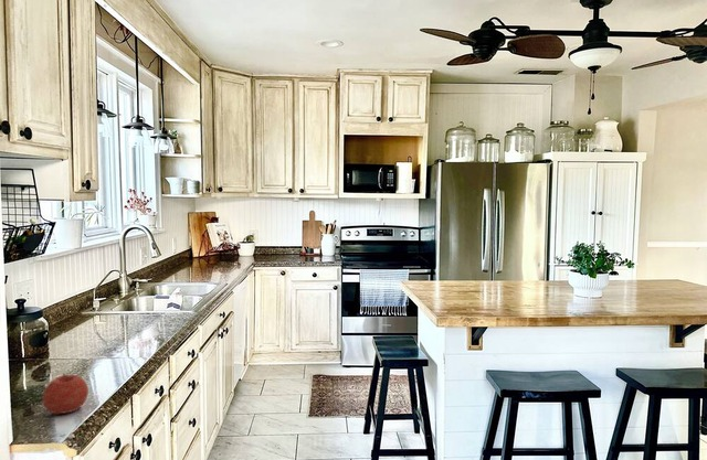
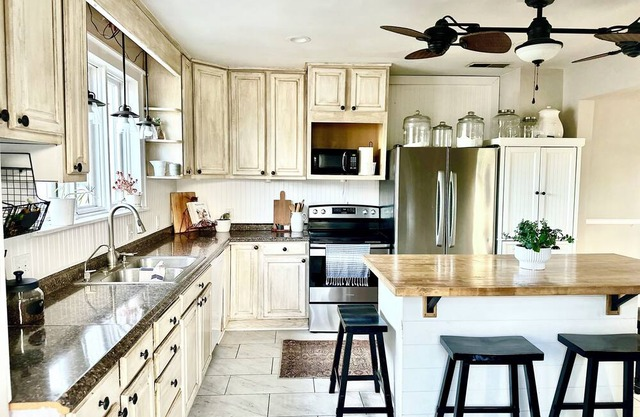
- fruit [42,373,89,415]
